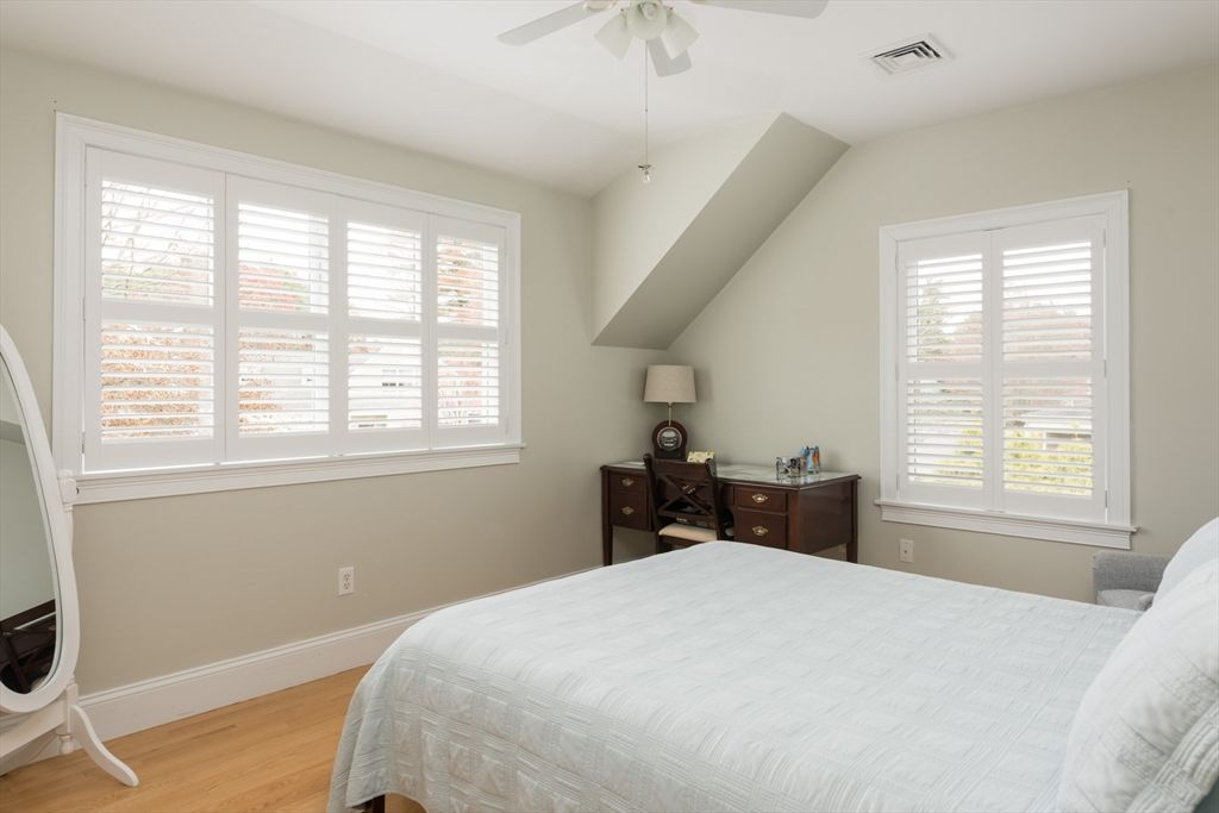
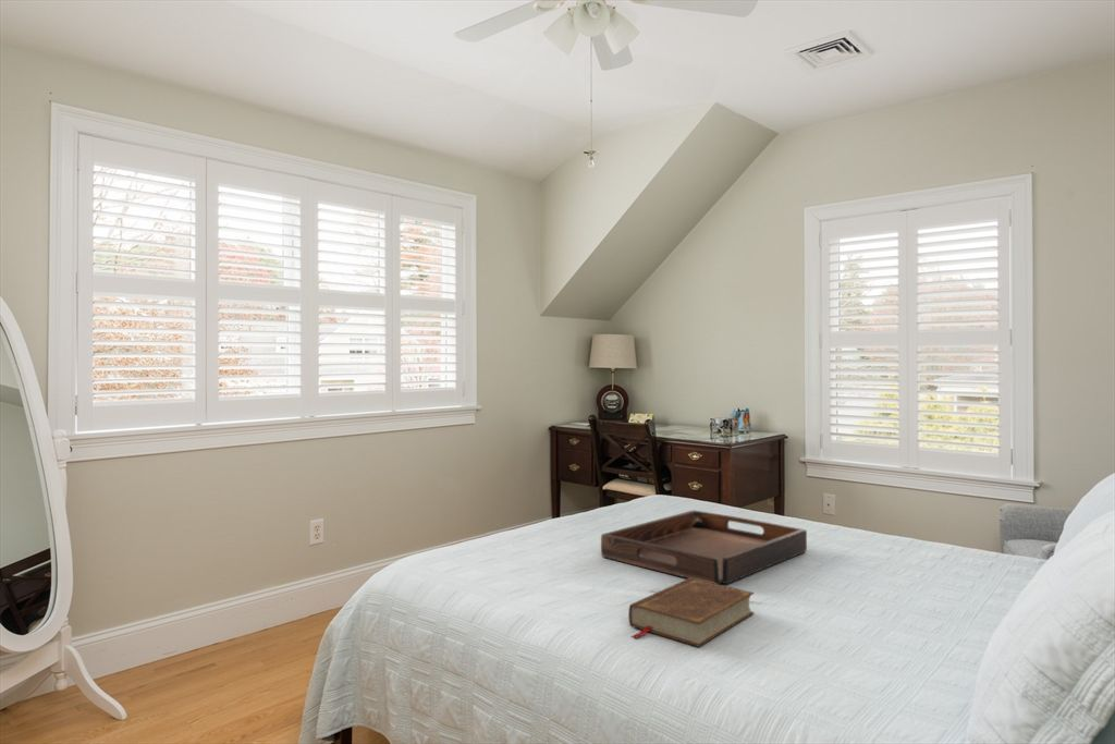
+ serving tray [600,510,808,585]
+ book [627,578,756,648]
